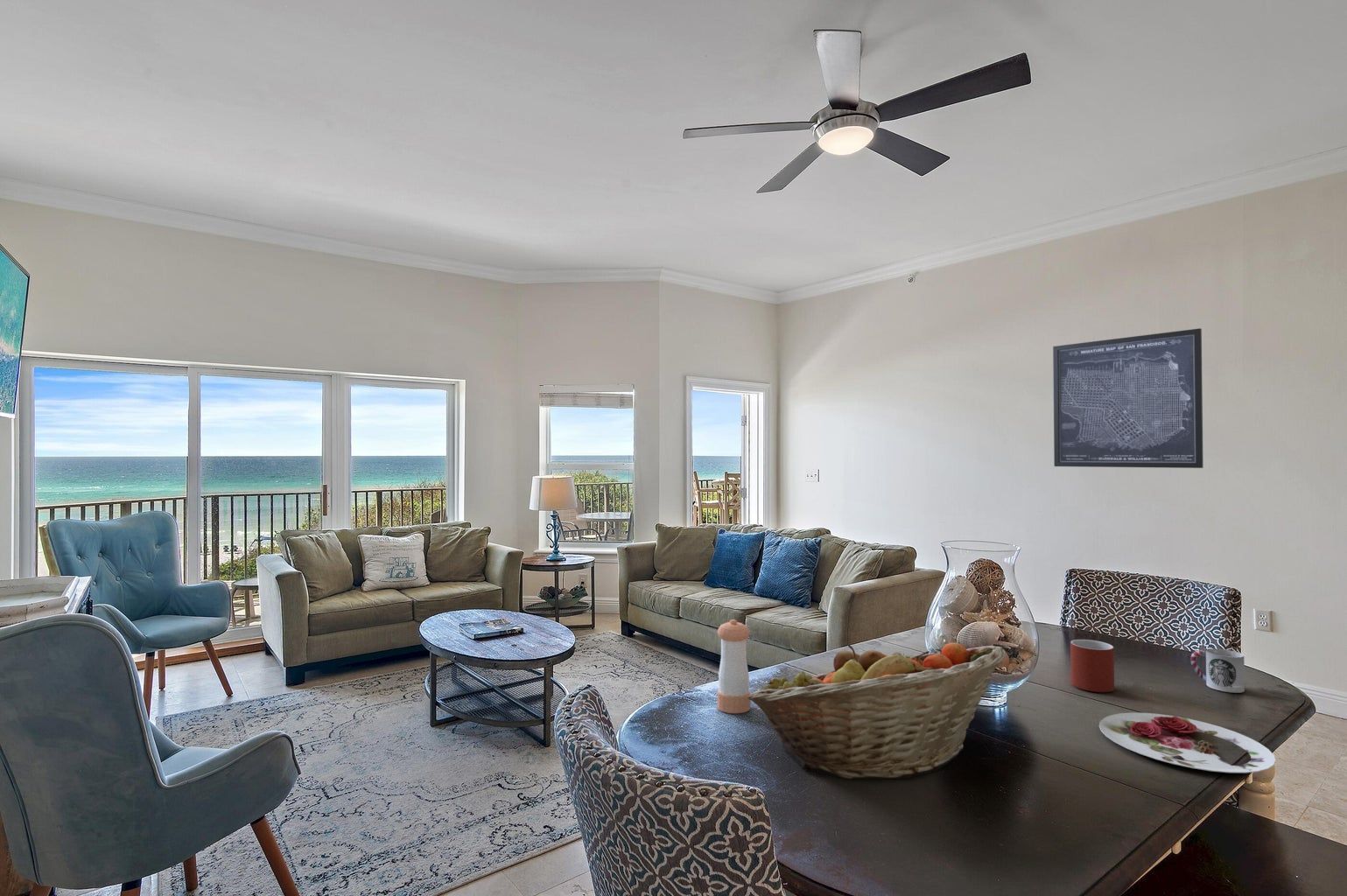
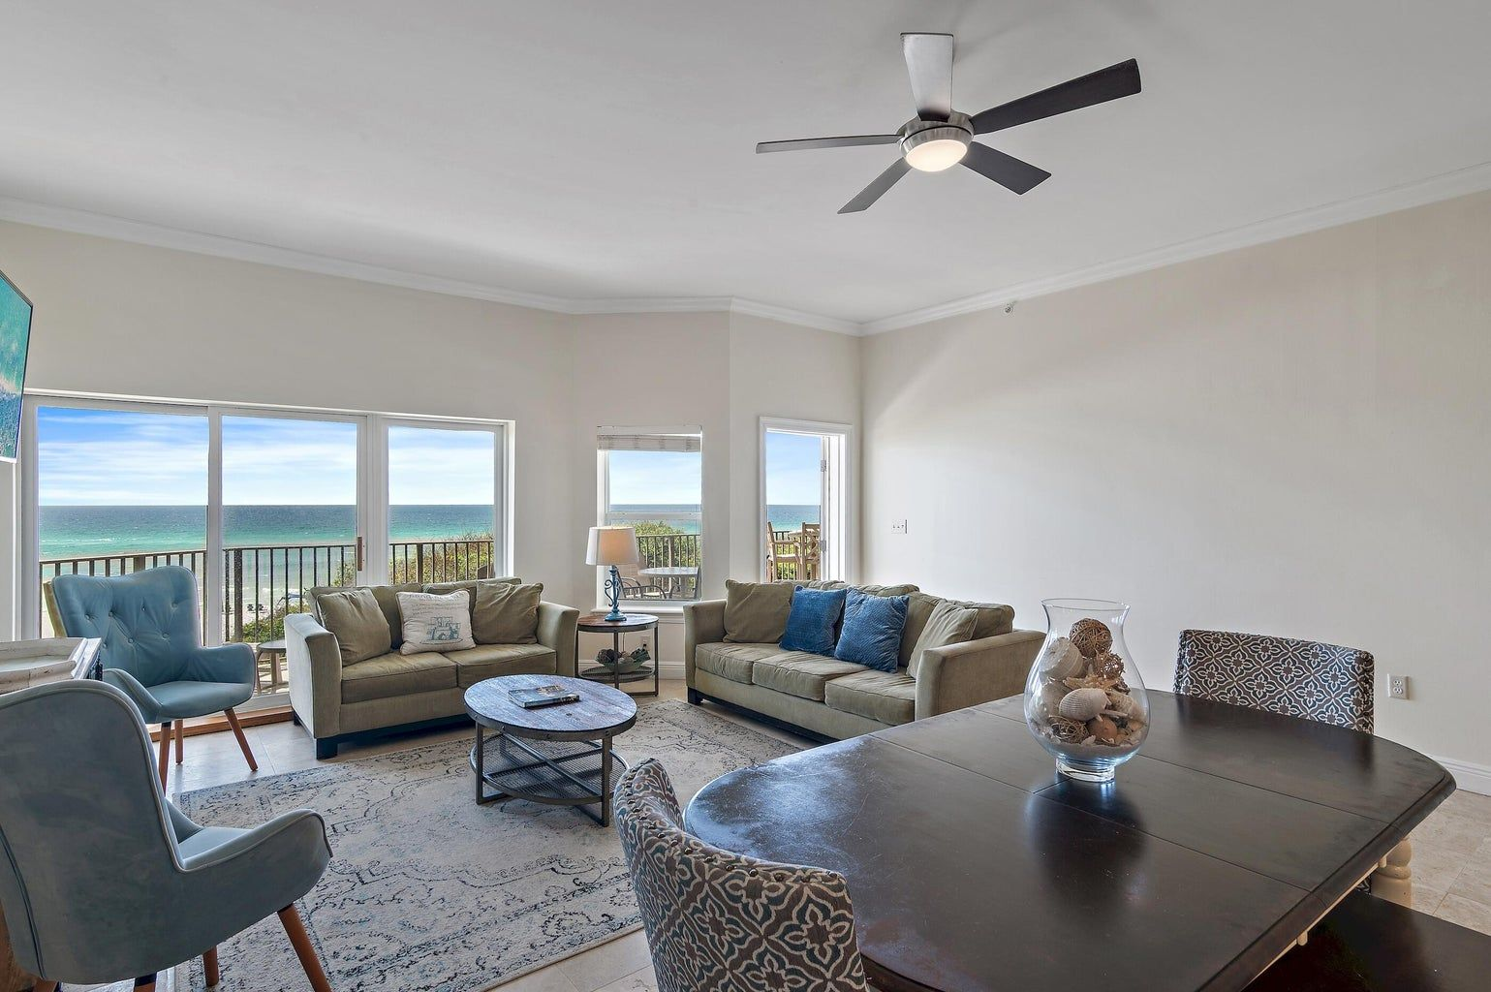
- wall art [1052,327,1204,469]
- plate [1098,712,1277,774]
- fruit basket [747,642,1007,781]
- cup [1189,648,1245,694]
- mug [1070,639,1115,693]
- pepper shaker [717,619,752,714]
